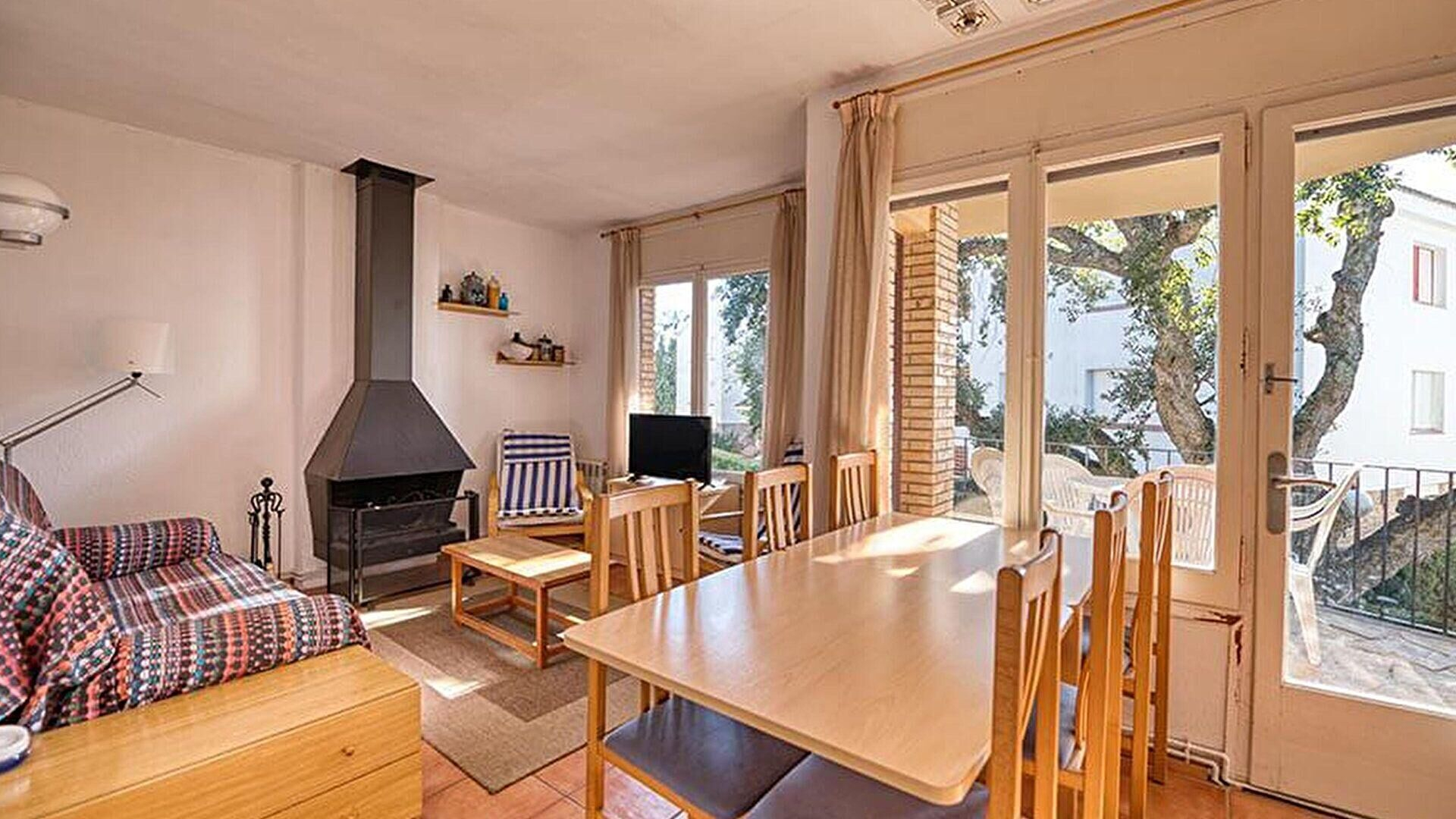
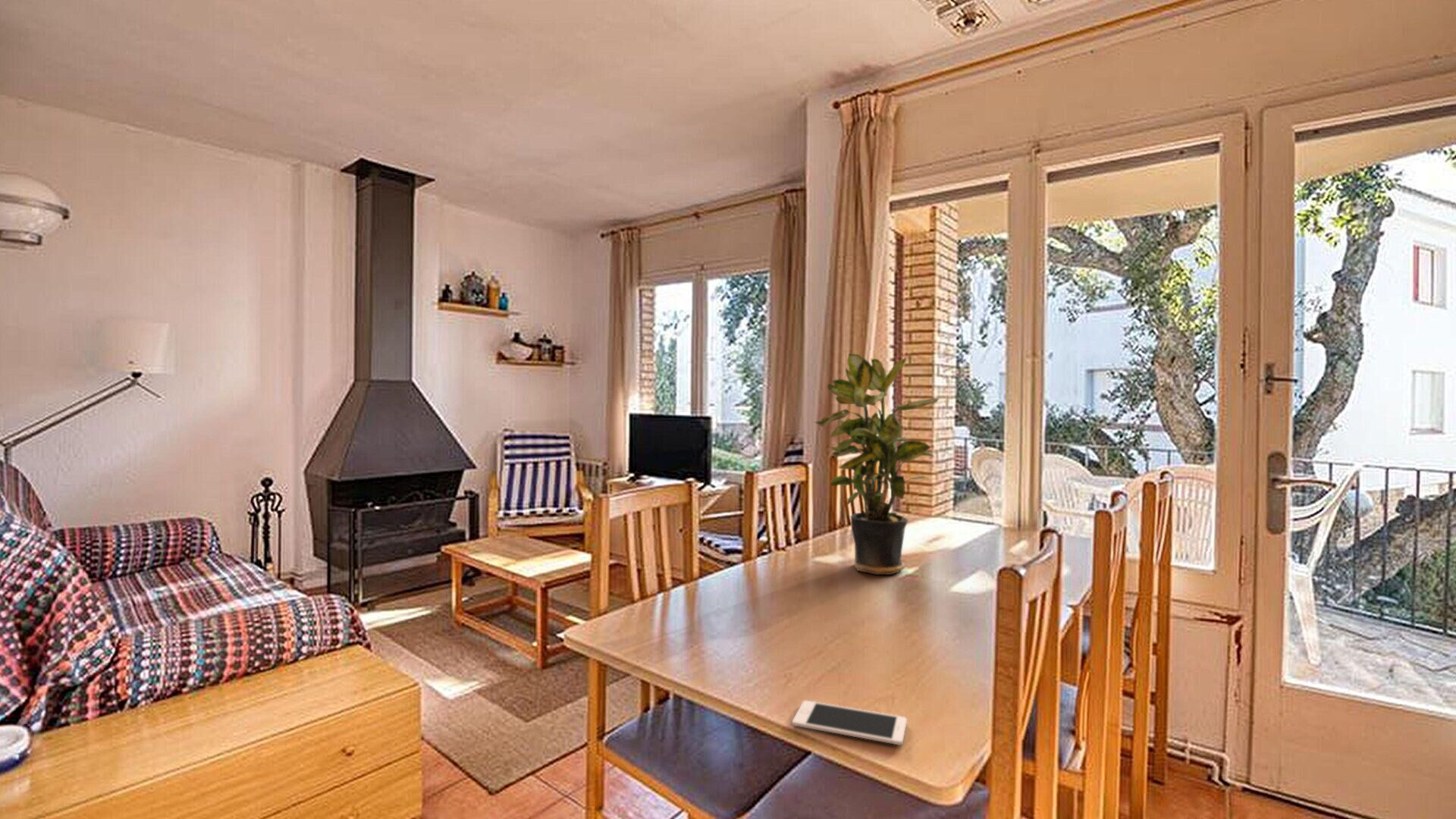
+ cell phone [792,700,908,746]
+ potted plant [814,353,940,576]
